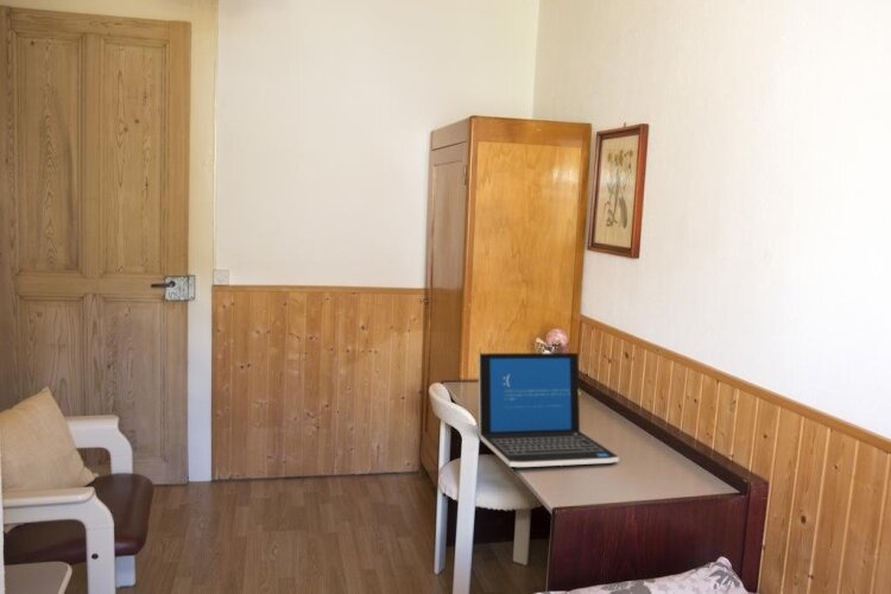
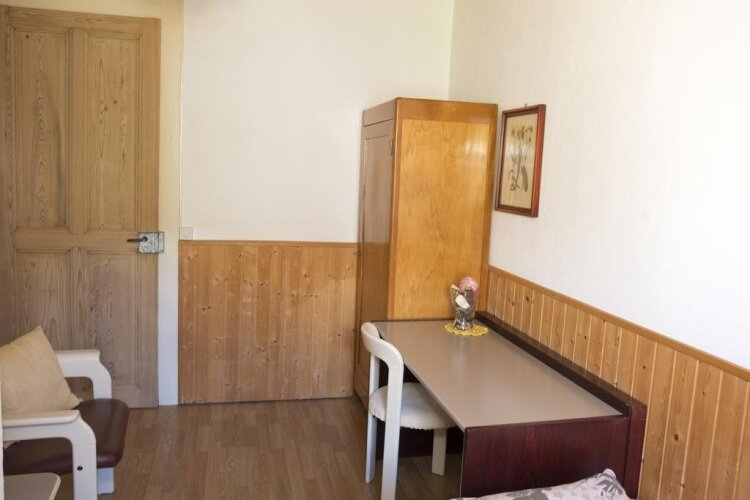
- laptop [478,352,620,468]
